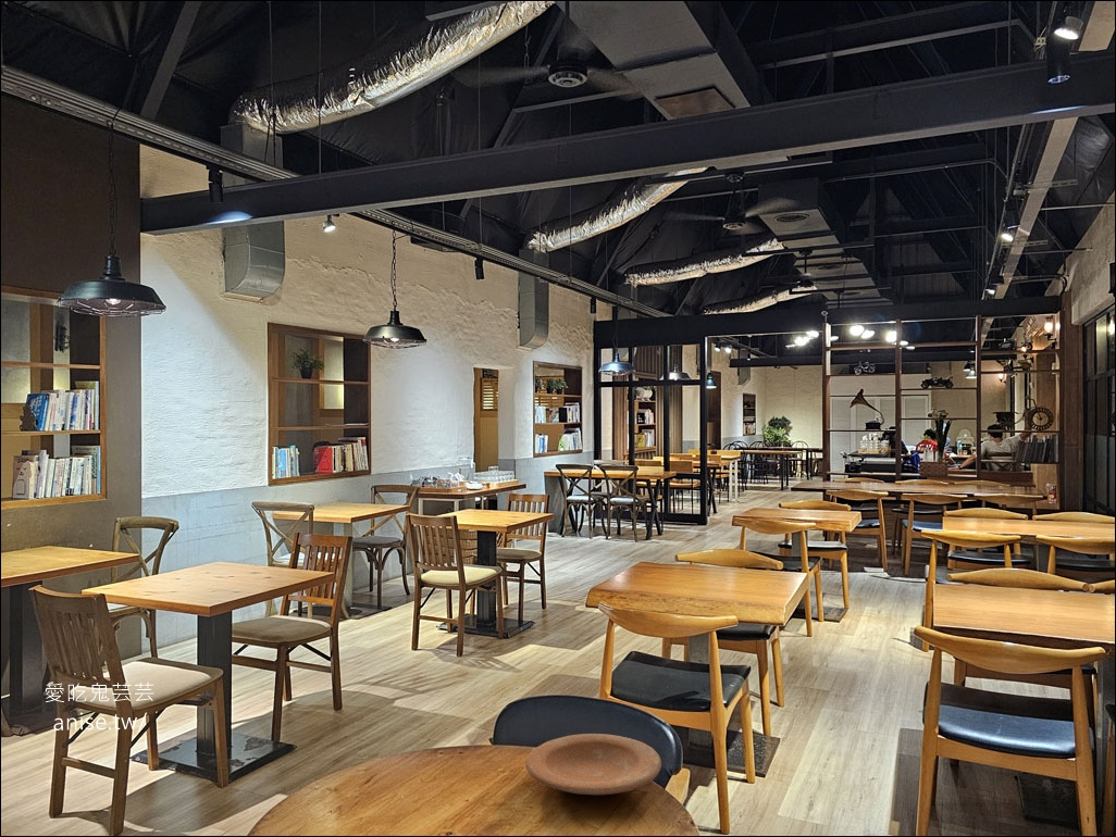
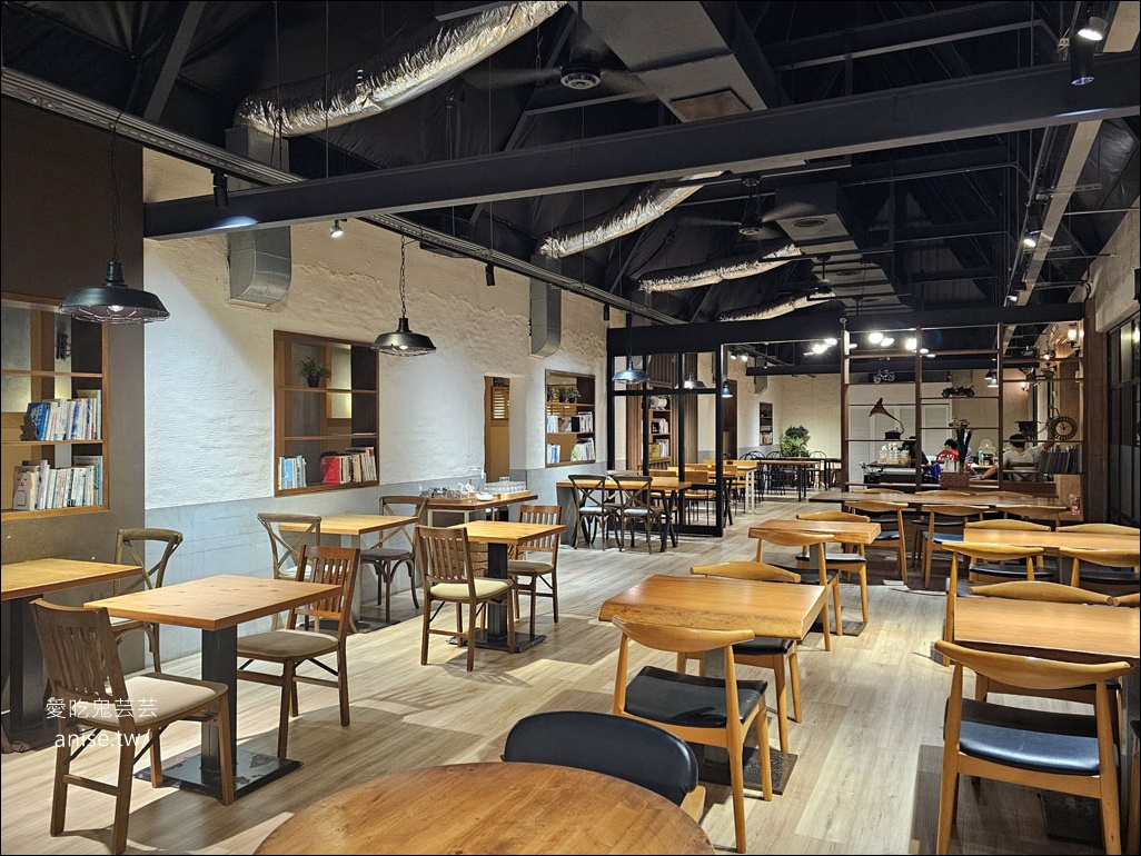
- plate [524,733,662,796]
